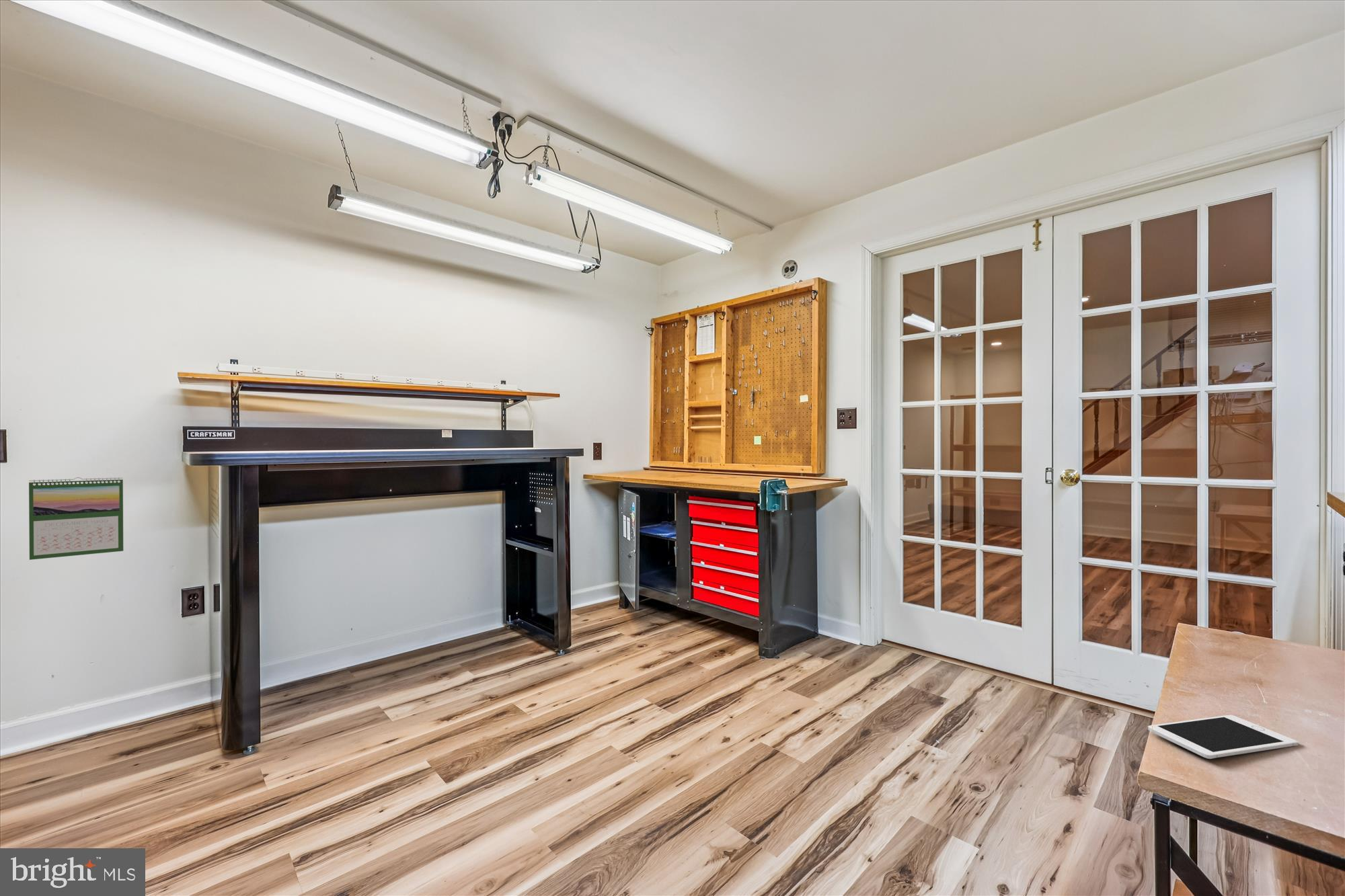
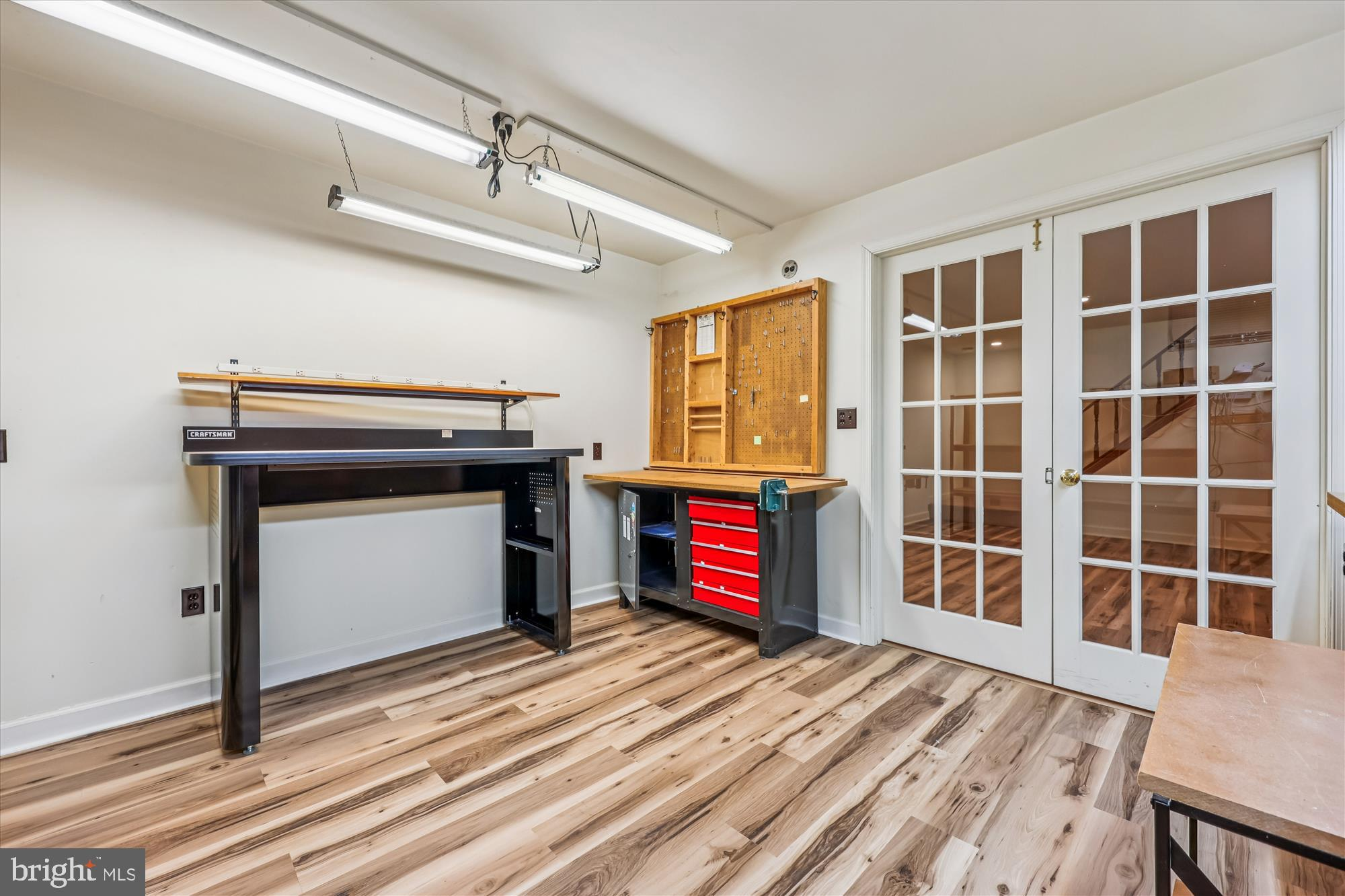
- calendar [28,477,124,561]
- cell phone [1147,715,1299,760]
